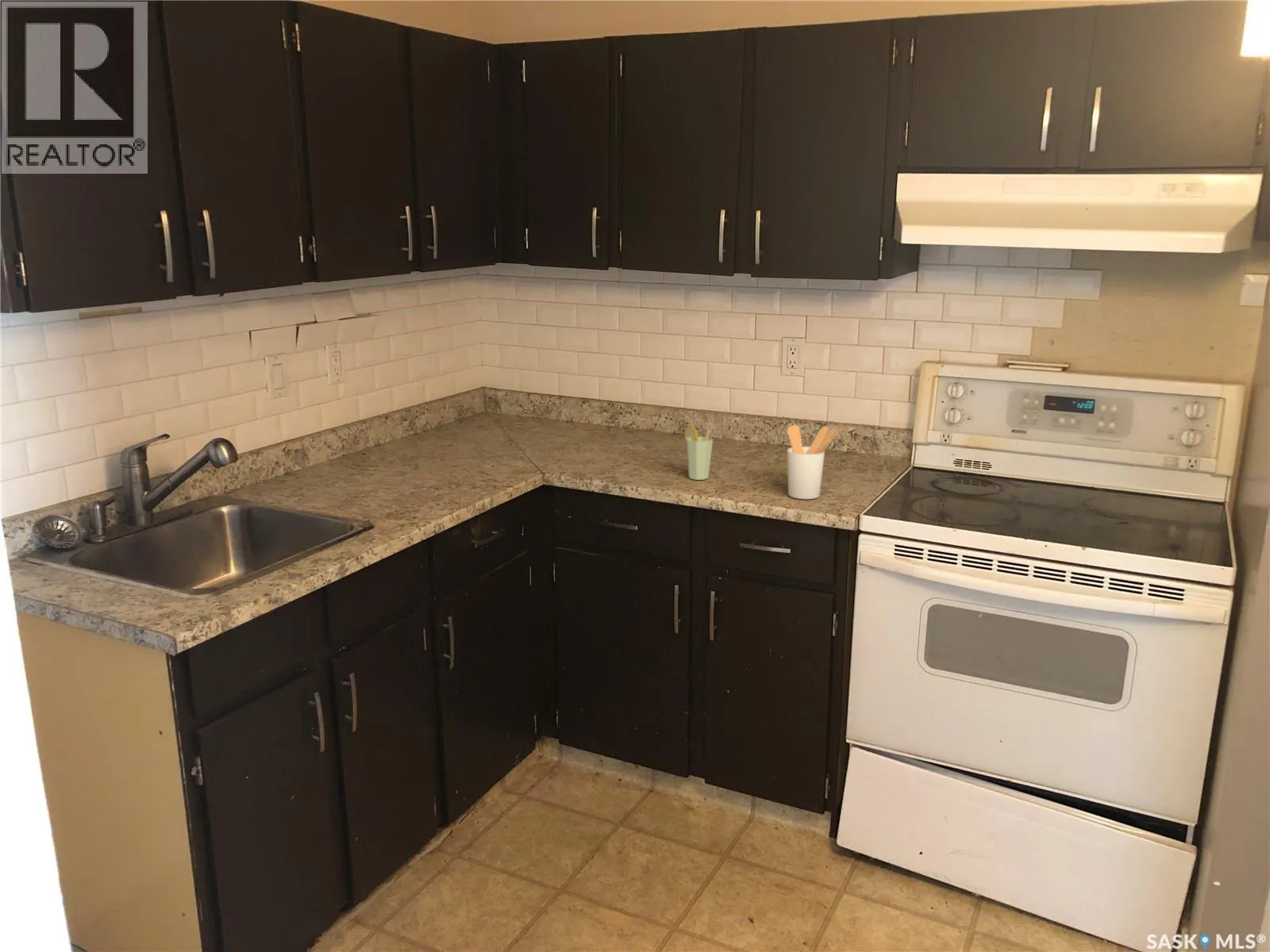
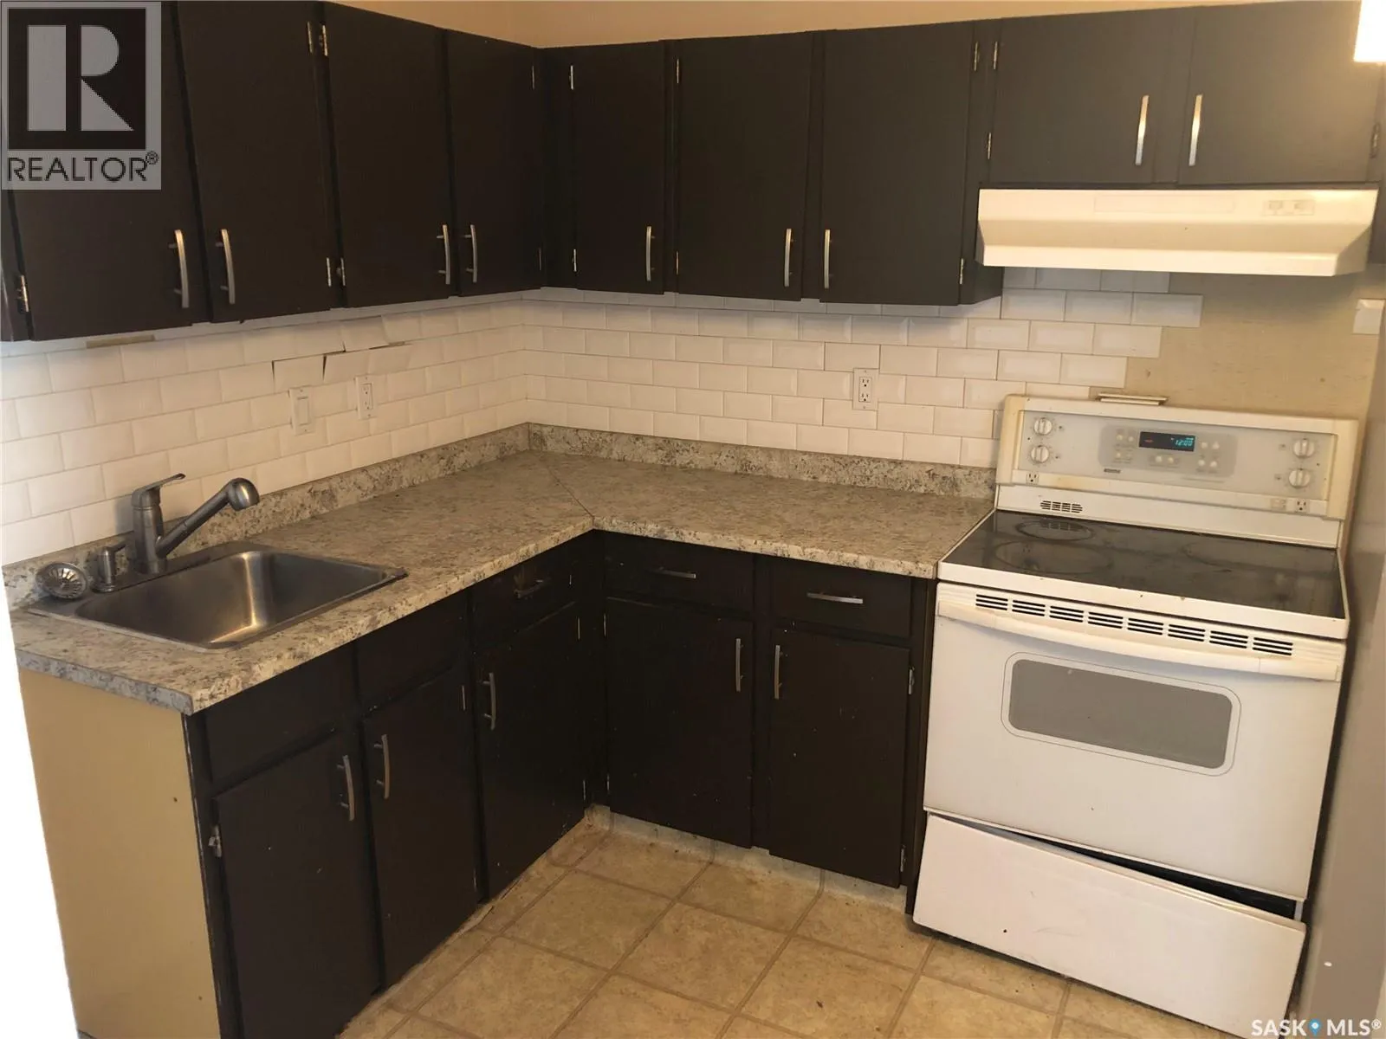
- cup [683,425,714,481]
- utensil holder [787,424,839,500]
